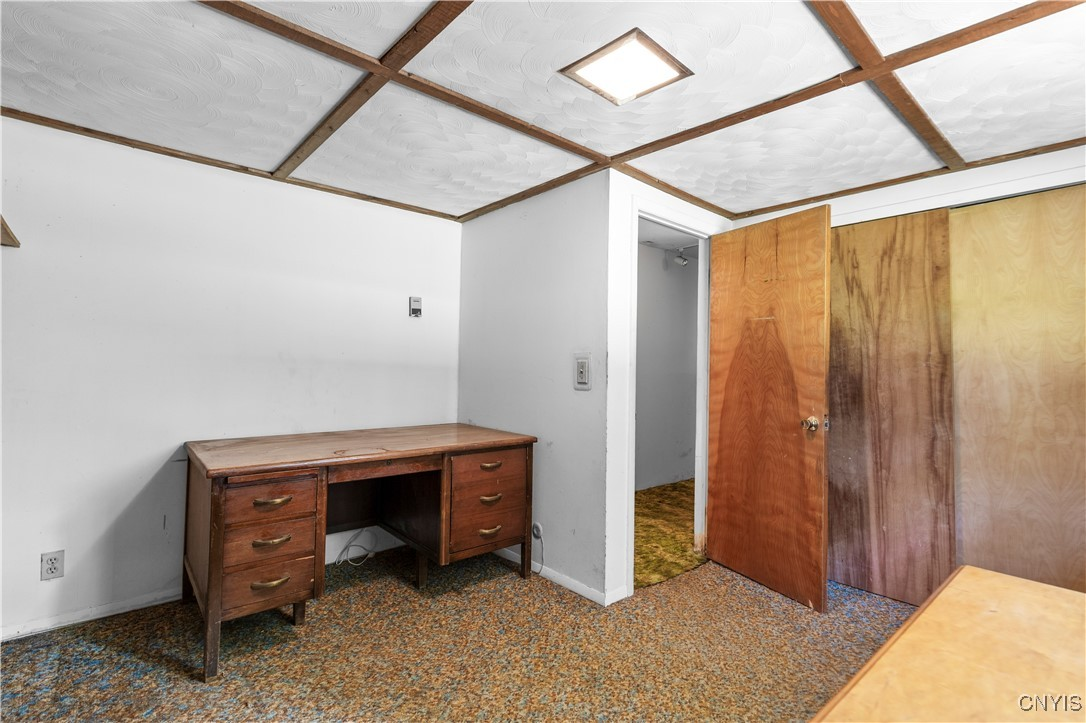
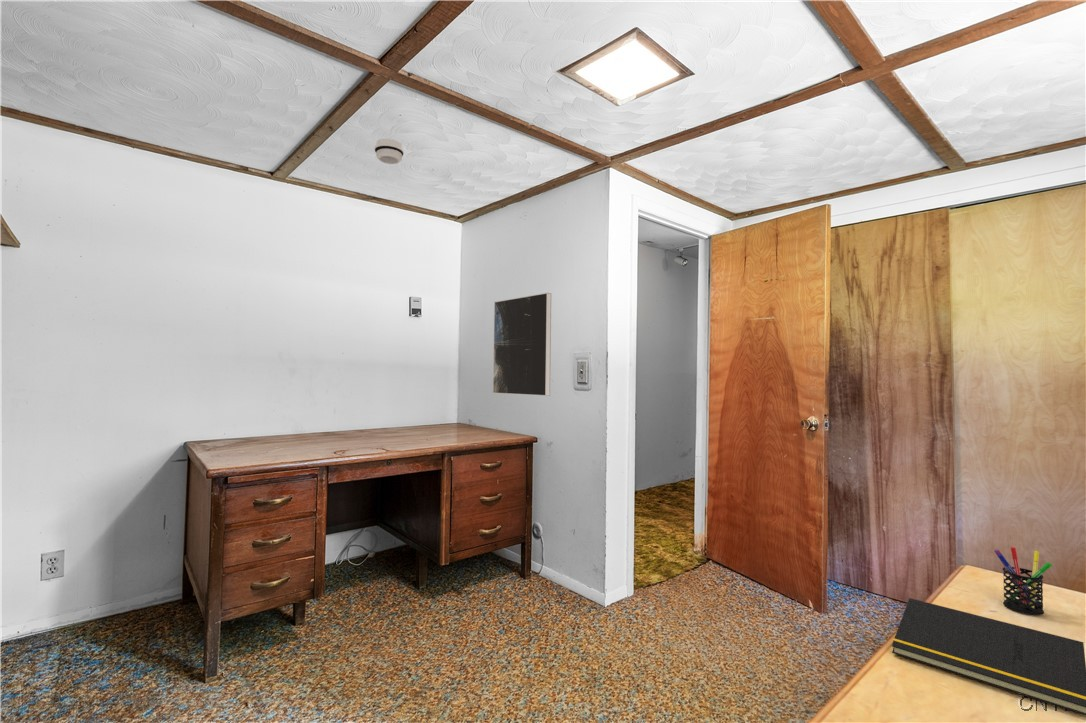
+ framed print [492,292,552,397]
+ smoke detector [374,138,405,165]
+ notepad [891,597,1086,716]
+ pen holder [993,546,1053,616]
